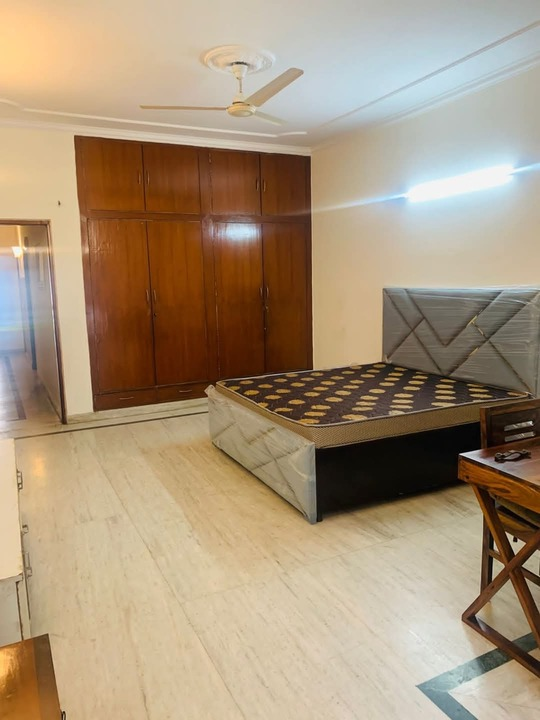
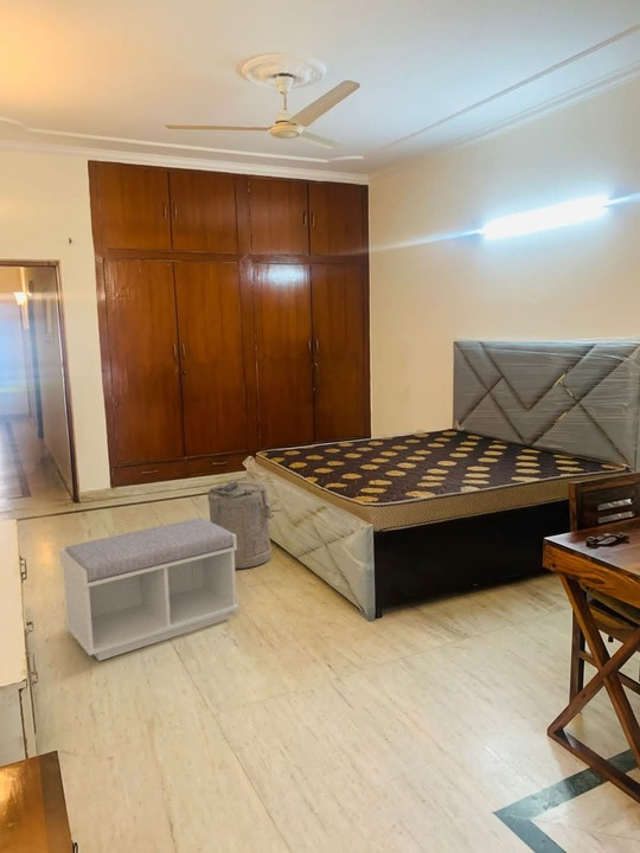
+ laundry hamper [206,479,284,570]
+ bench [58,517,241,662]
